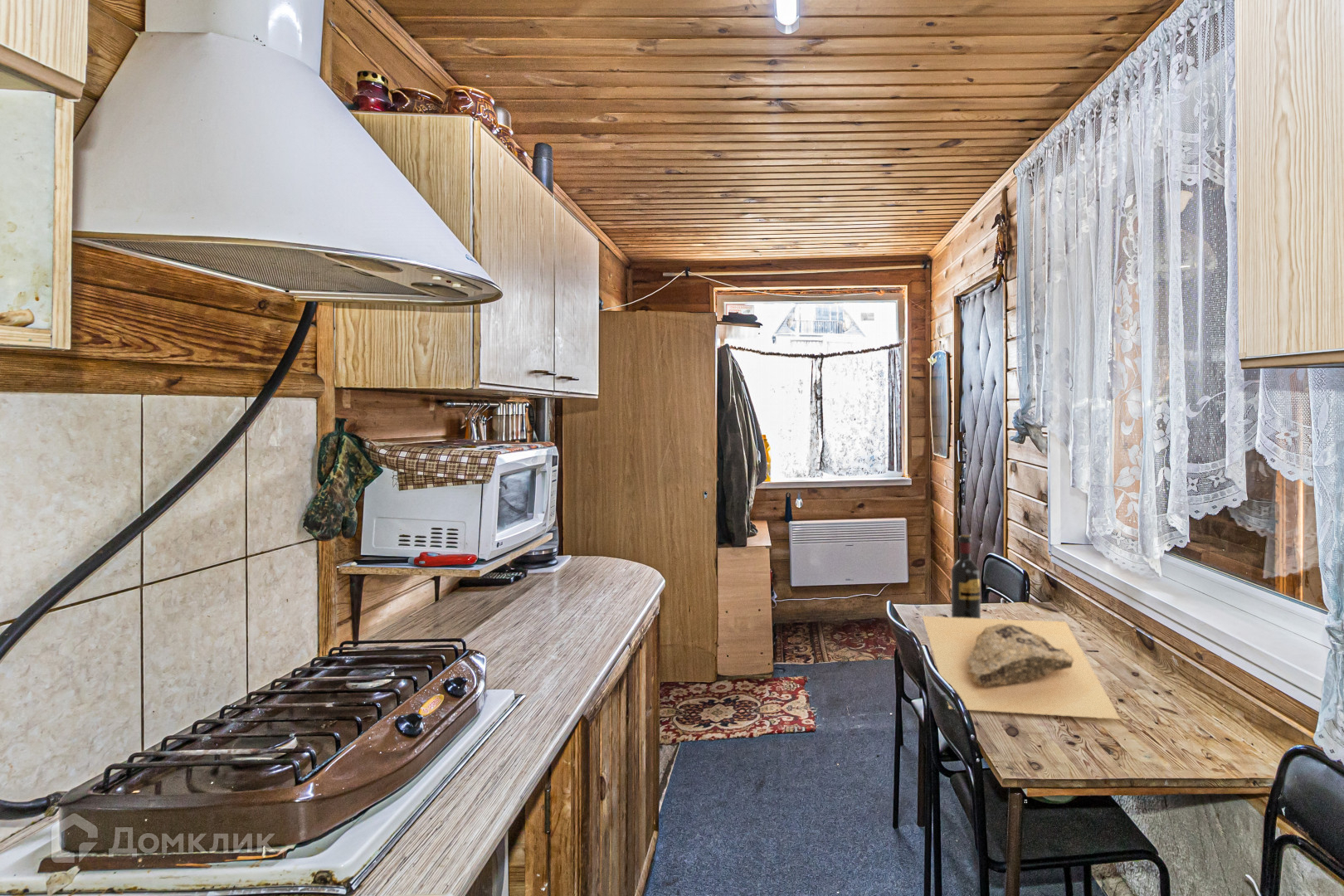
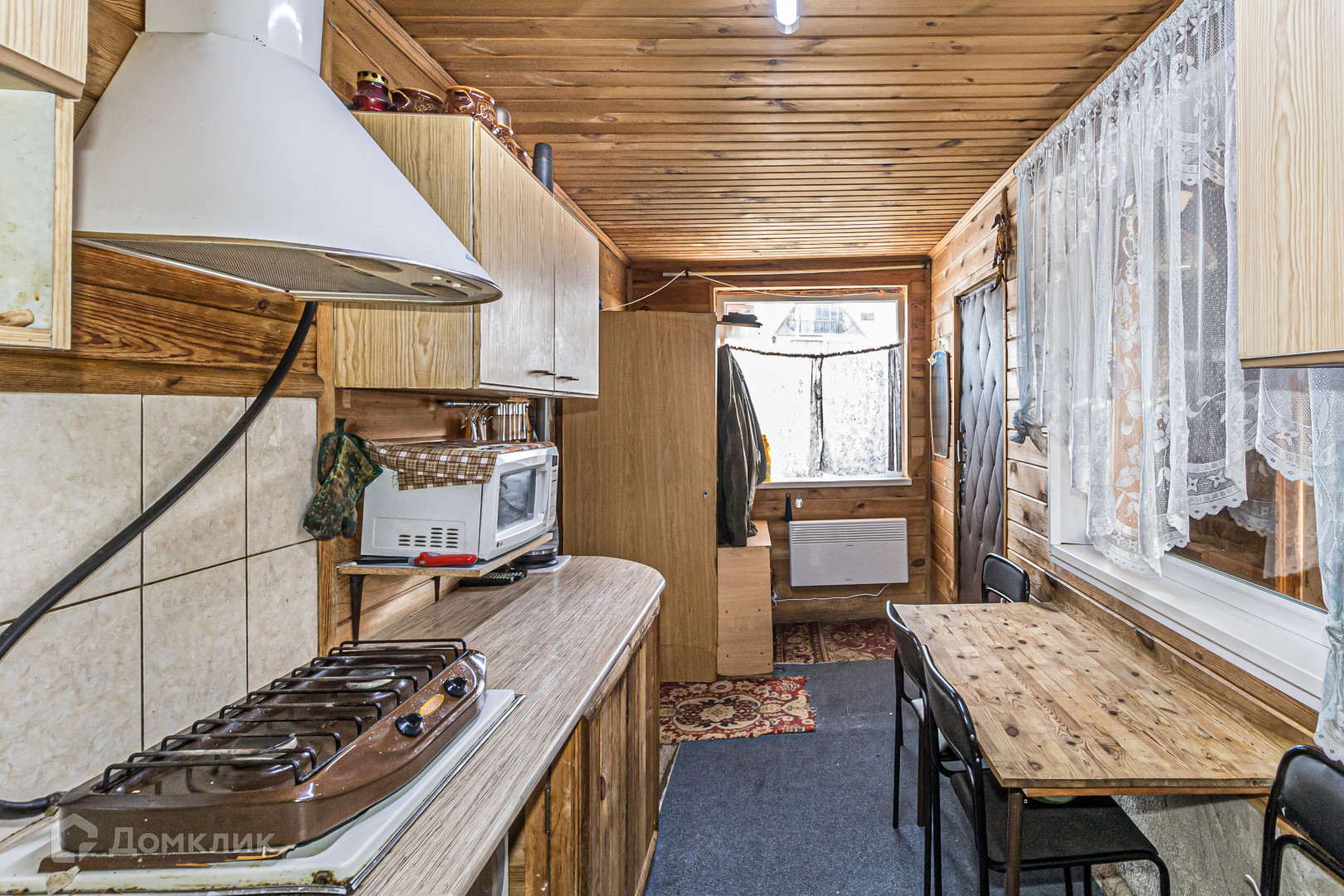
- mineral sample [922,615,1122,720]
- wine bottle [951,534,981,619]
